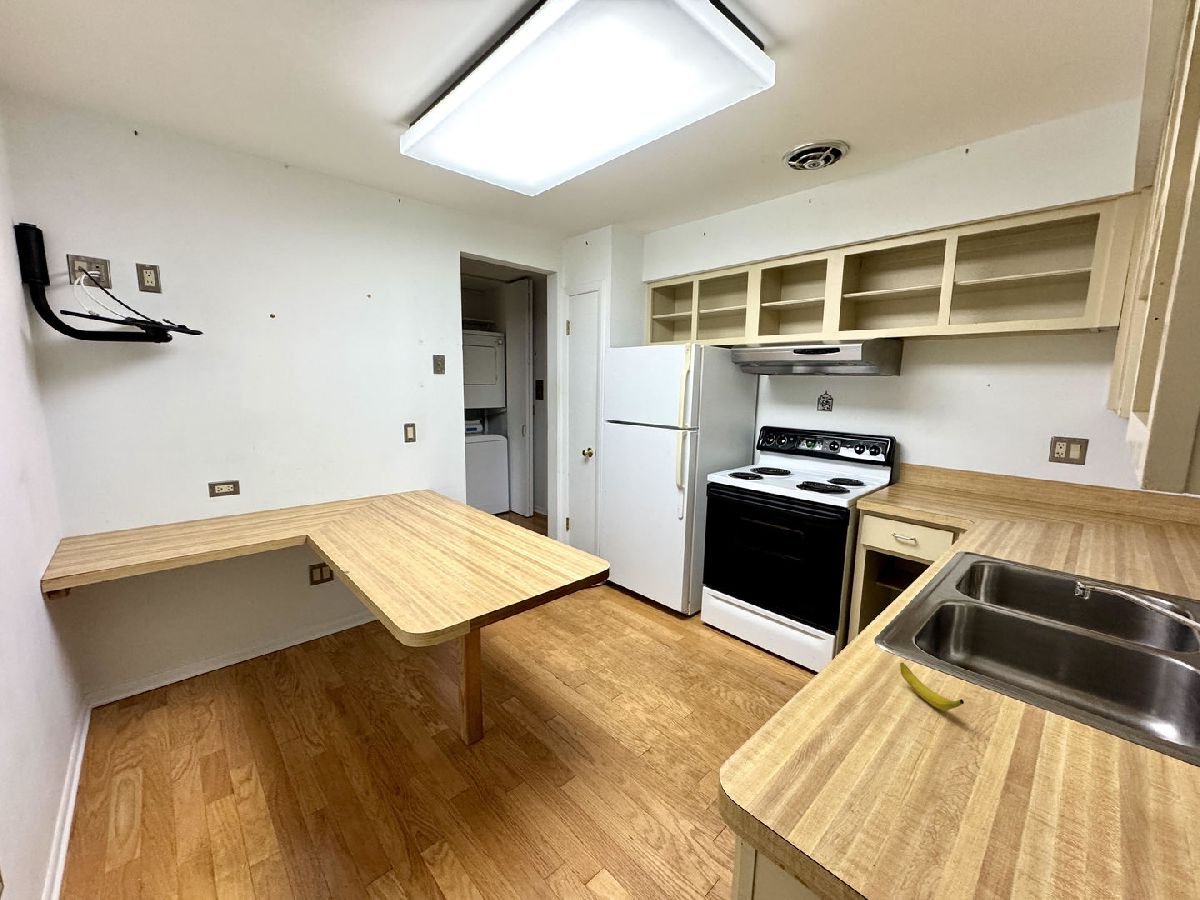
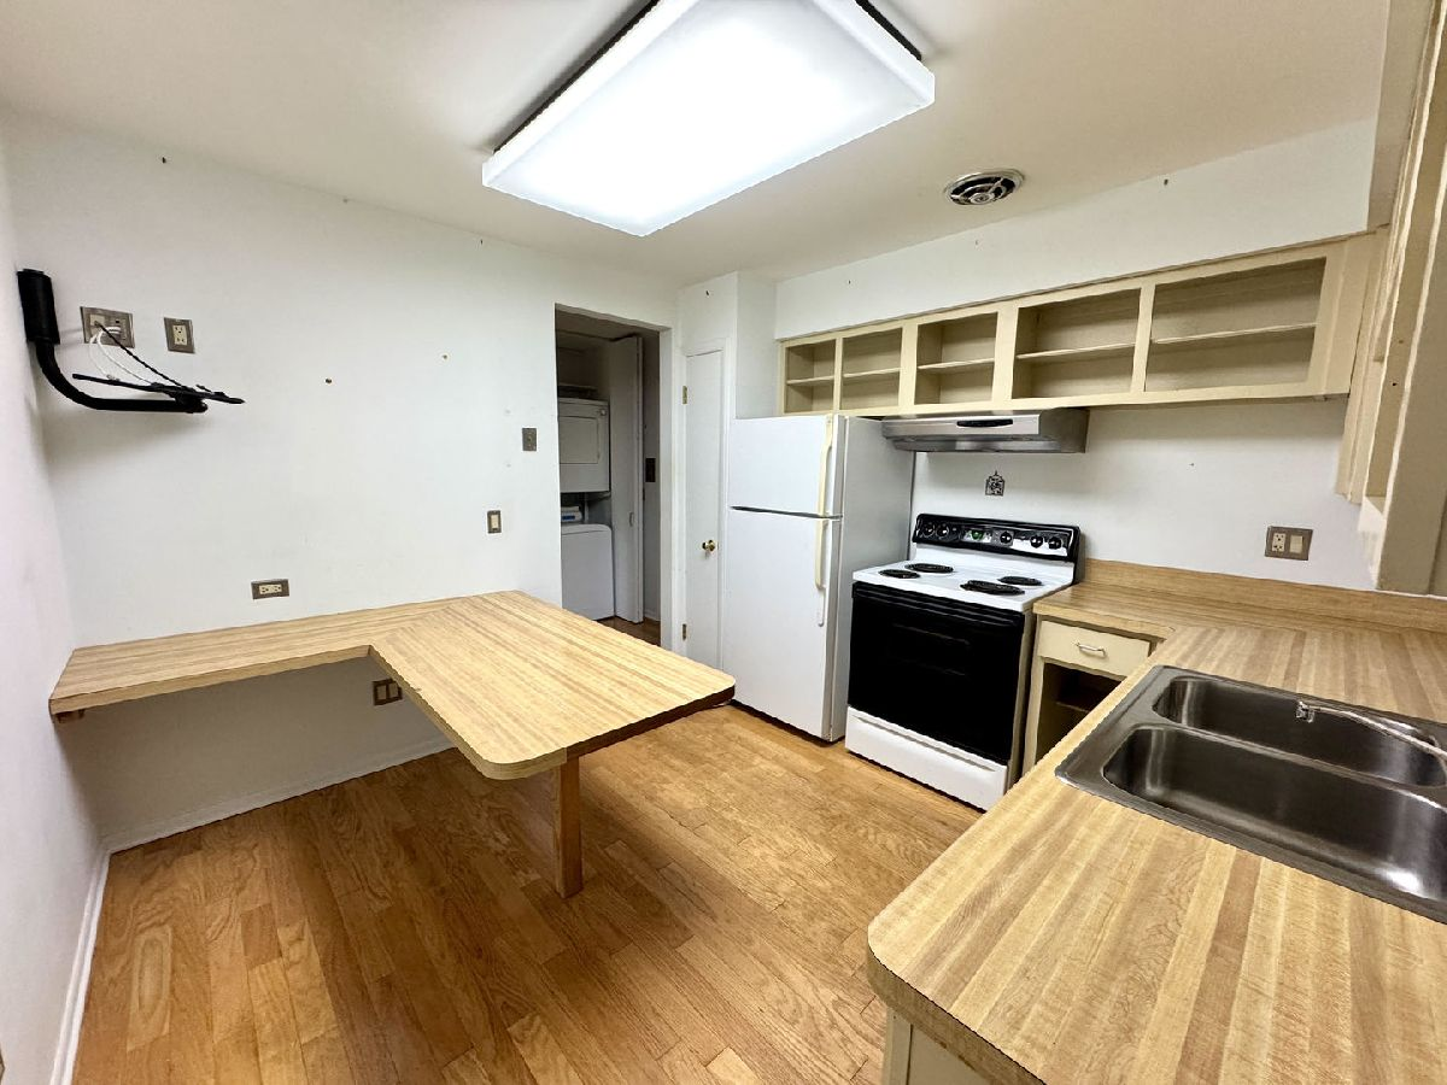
- banana [899,662,965,712]
